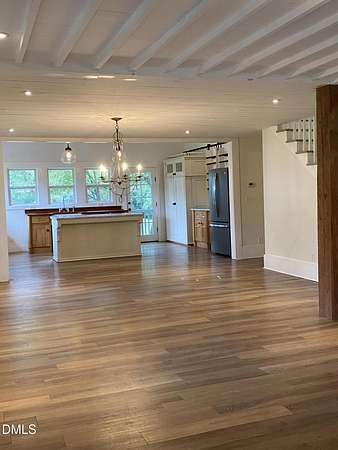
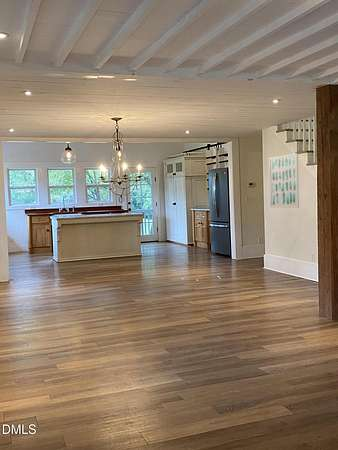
+ wall art [268,152,300,209]
